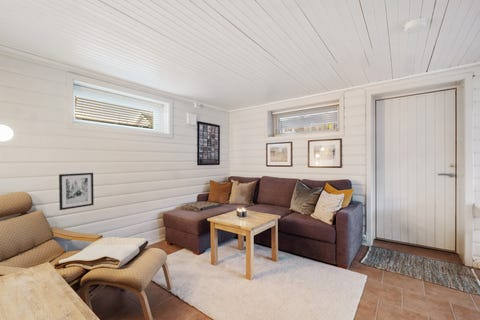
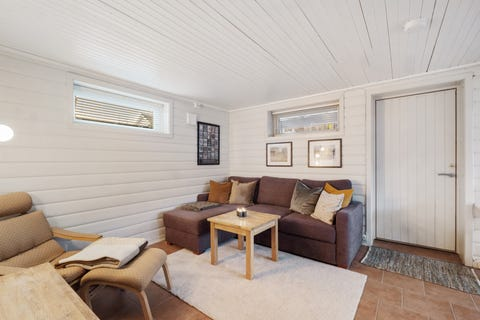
- wall art [58,172,95,211]
